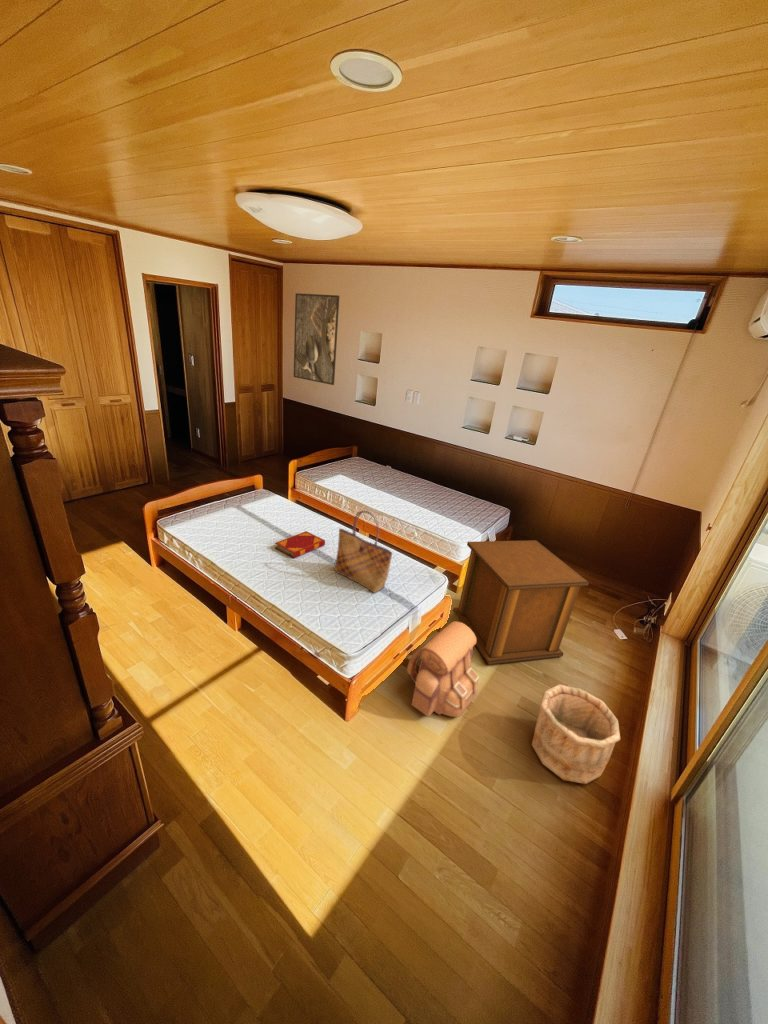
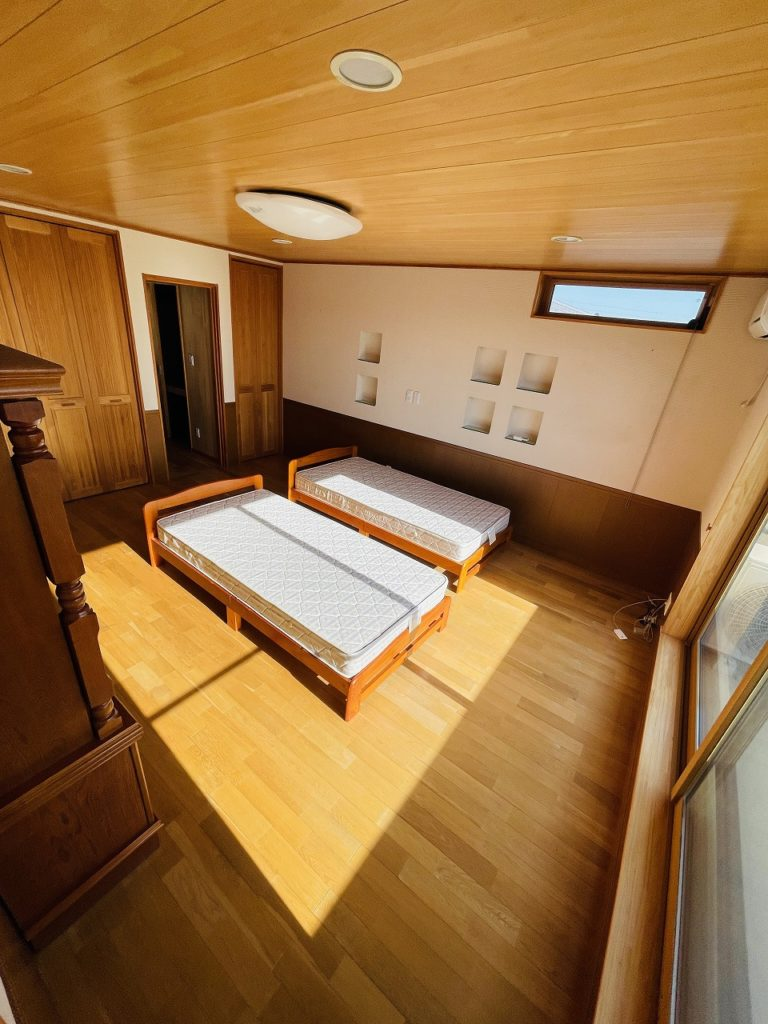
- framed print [293,292,340,386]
- backpack [406,620,480,718]
- hardback book [274,530,326,559]
- wooden bucket [531,684,621,785]
- side table [452,539,590,666]
- tote bag [334,509,393,594]
